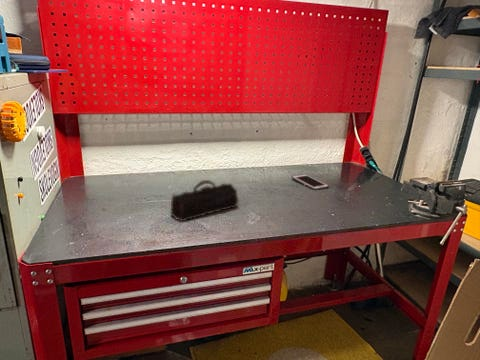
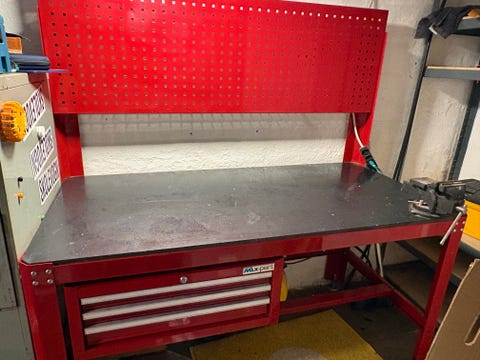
- pencil case [170,179,239,222]
- cell phone [291,173,330,191]
